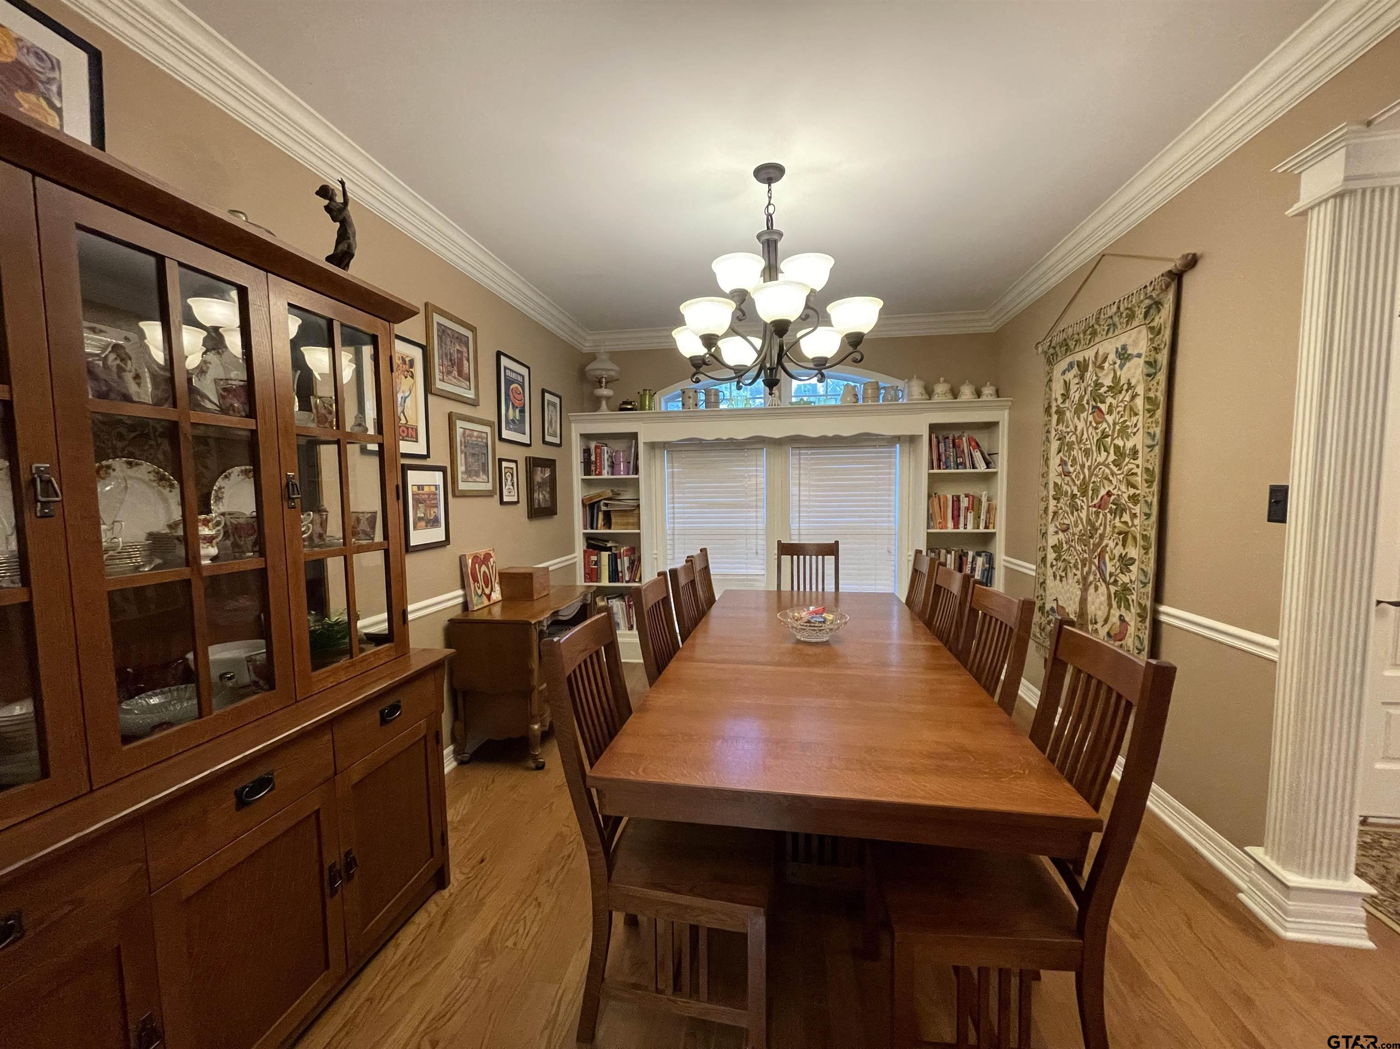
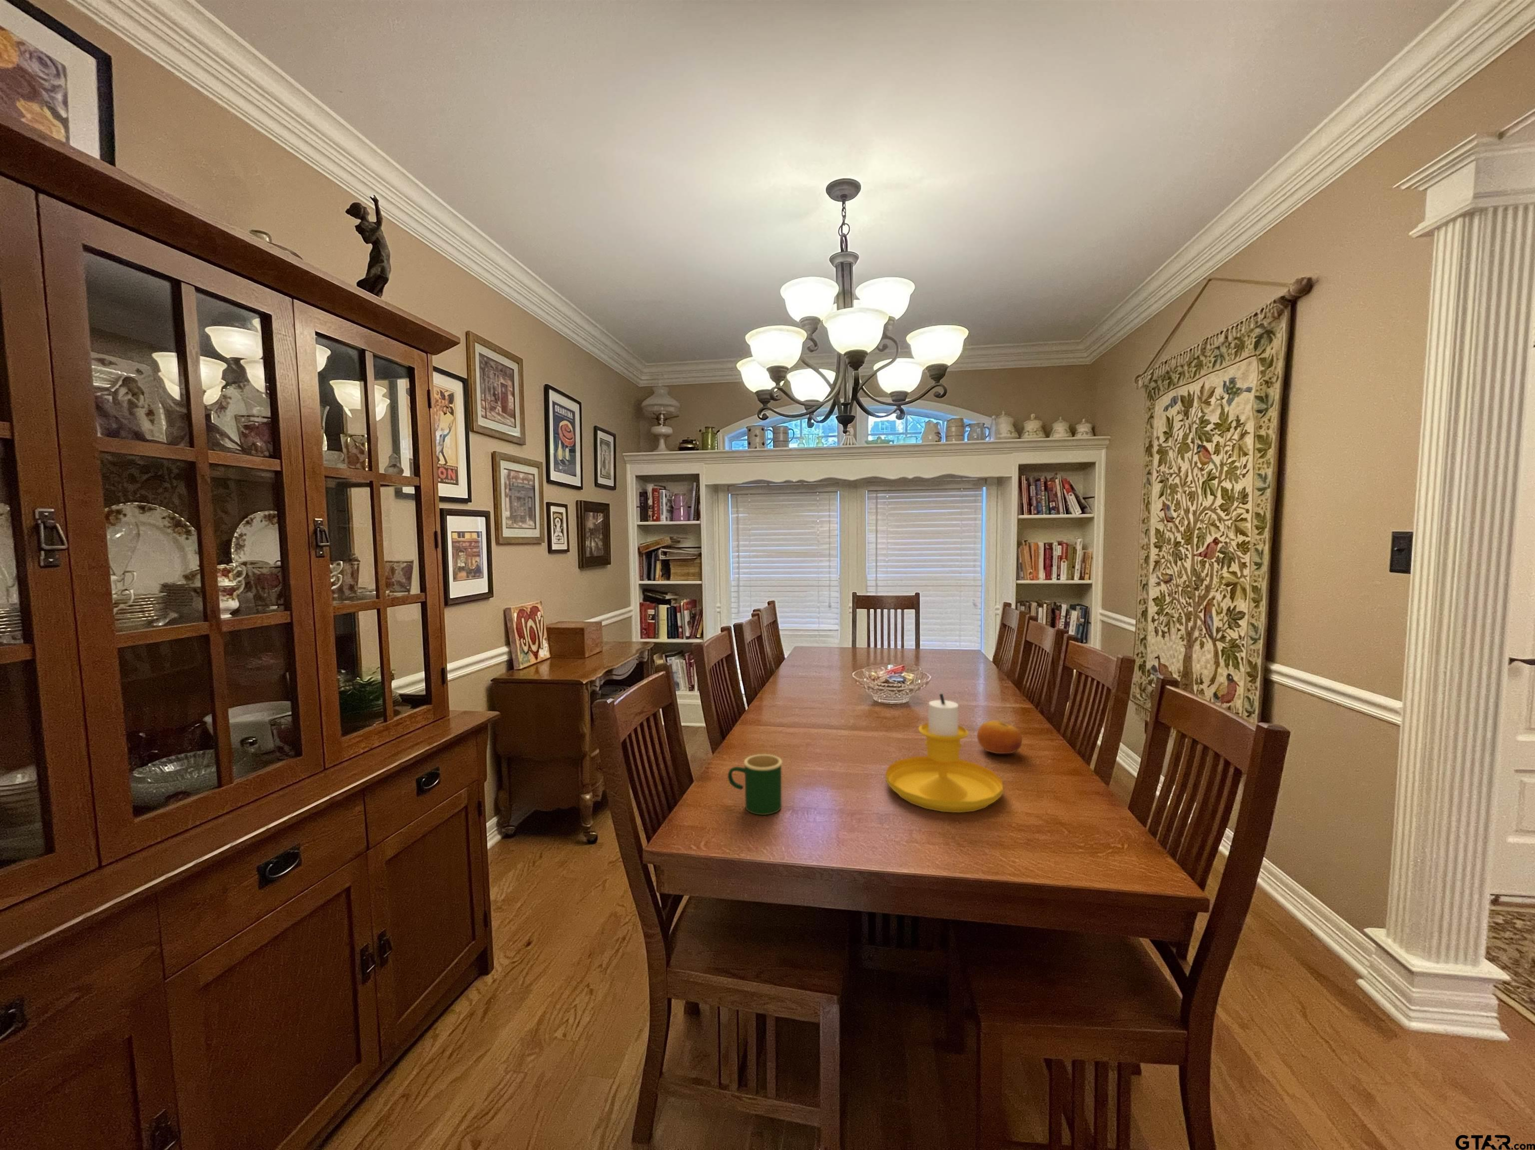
+ mug [728,754,783,815]
+ fruit [977,720,1023,754]
+ candlestick [885,693,1004,813]
